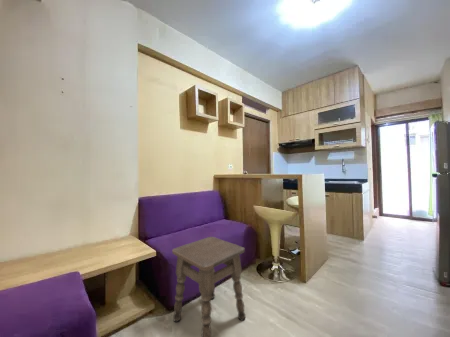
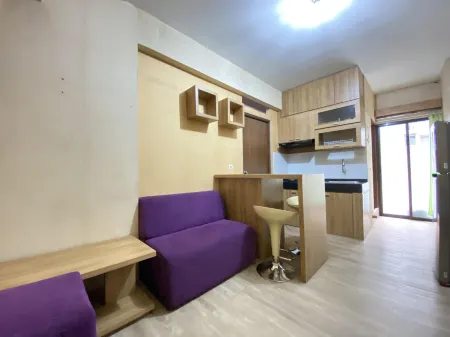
- side table [171,236,247,337]
